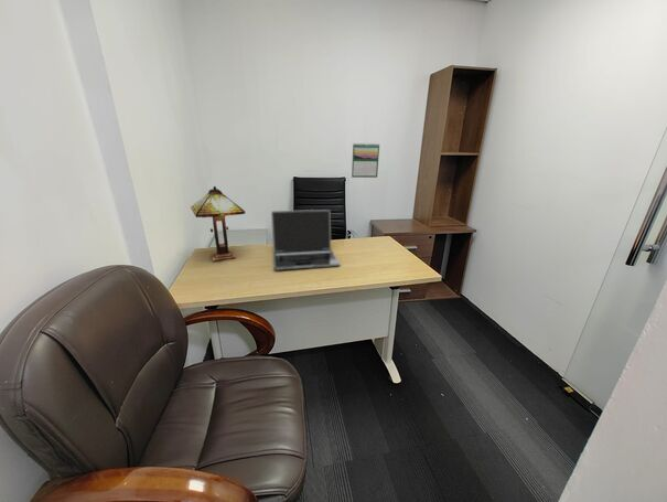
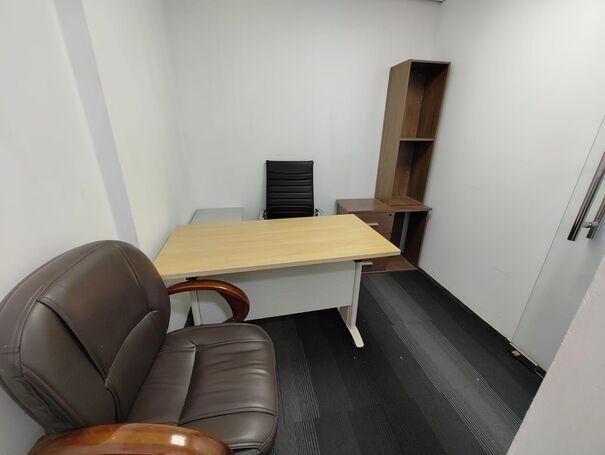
- calendar [351,142,380,179]
- table lamp [190,185,246,263]
- laptop [270,209,341,271]
